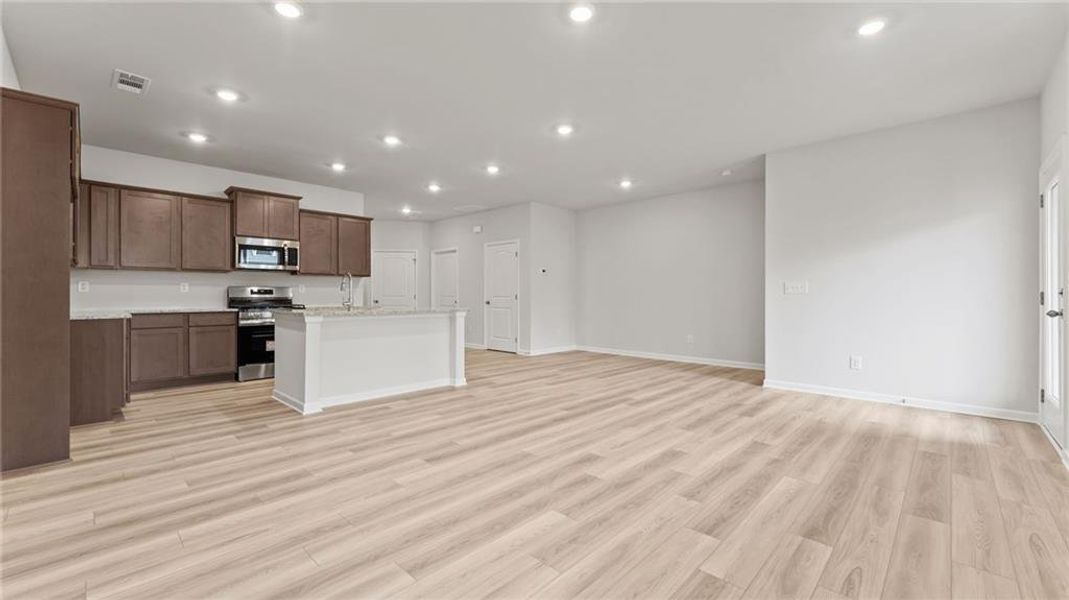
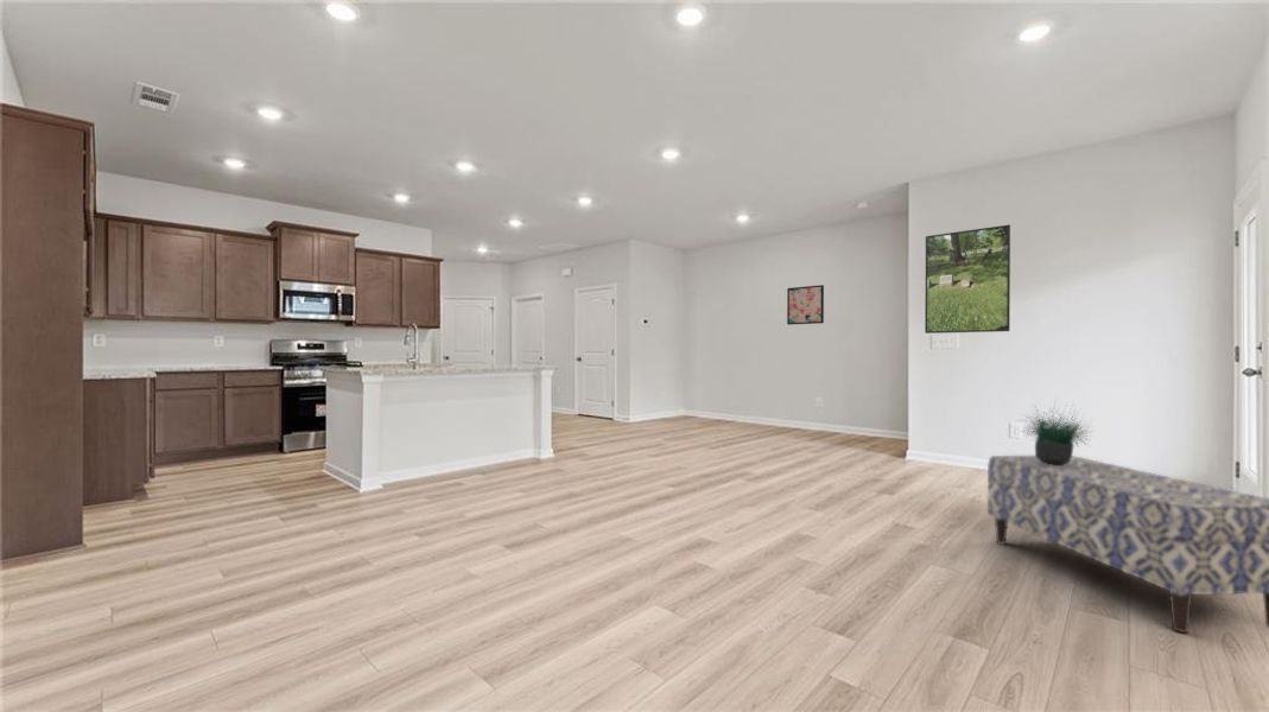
+ potted plant [1016,396,1094,465]
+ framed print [924,223,1011,335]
+ bench [986,454,1269,634]
+ wall art [786,284,825,325]
